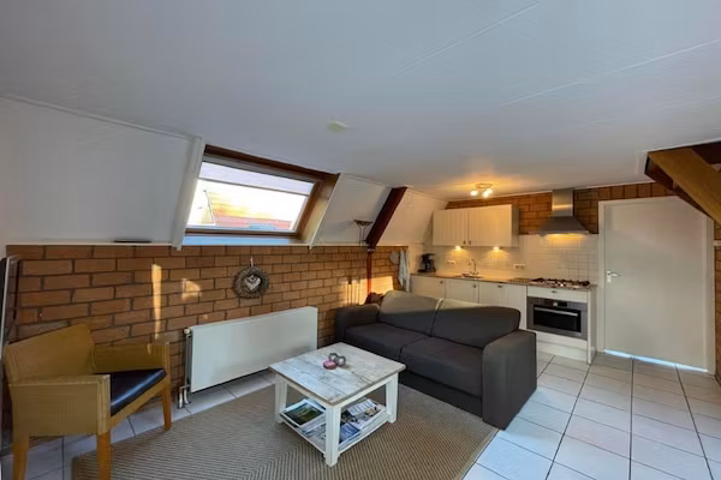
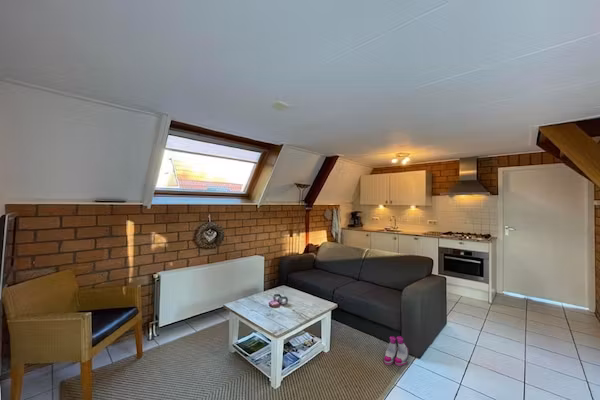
+ boots [383,335,410,367]
